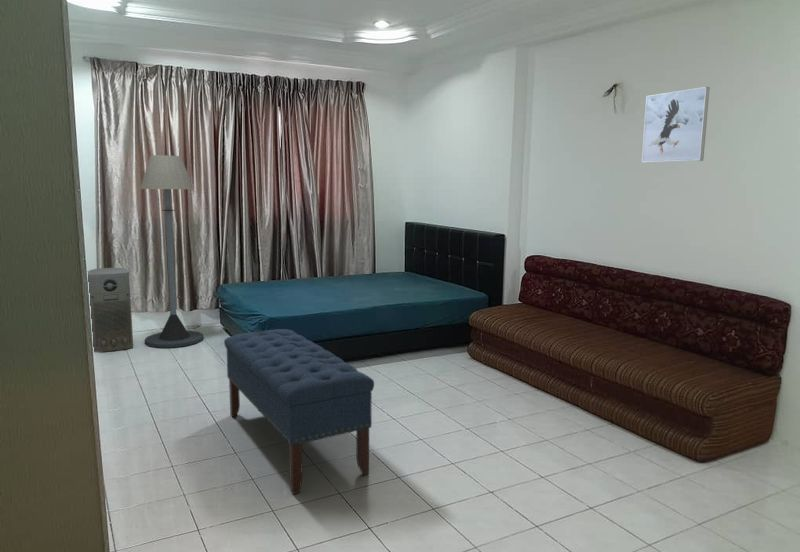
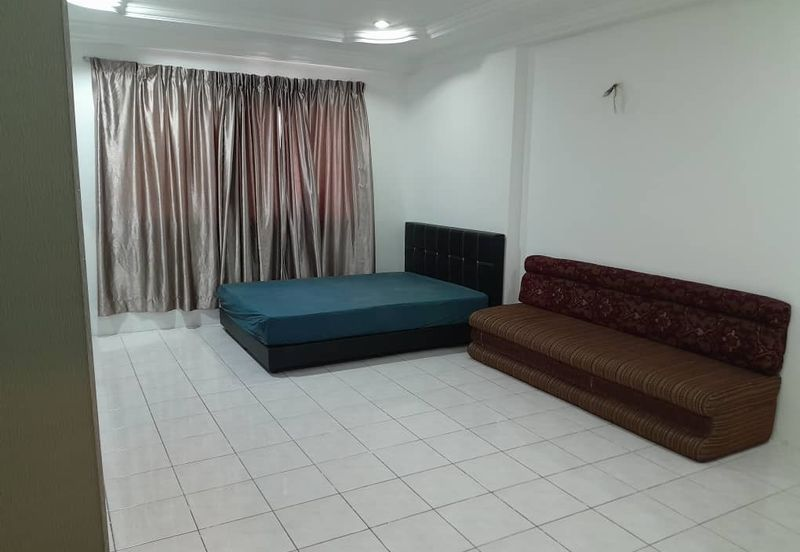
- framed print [641,86,711,164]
- air purifier [87,267,134,353]
- floor lamp [139,154,204,348]
- bench [223,328,375,495]
